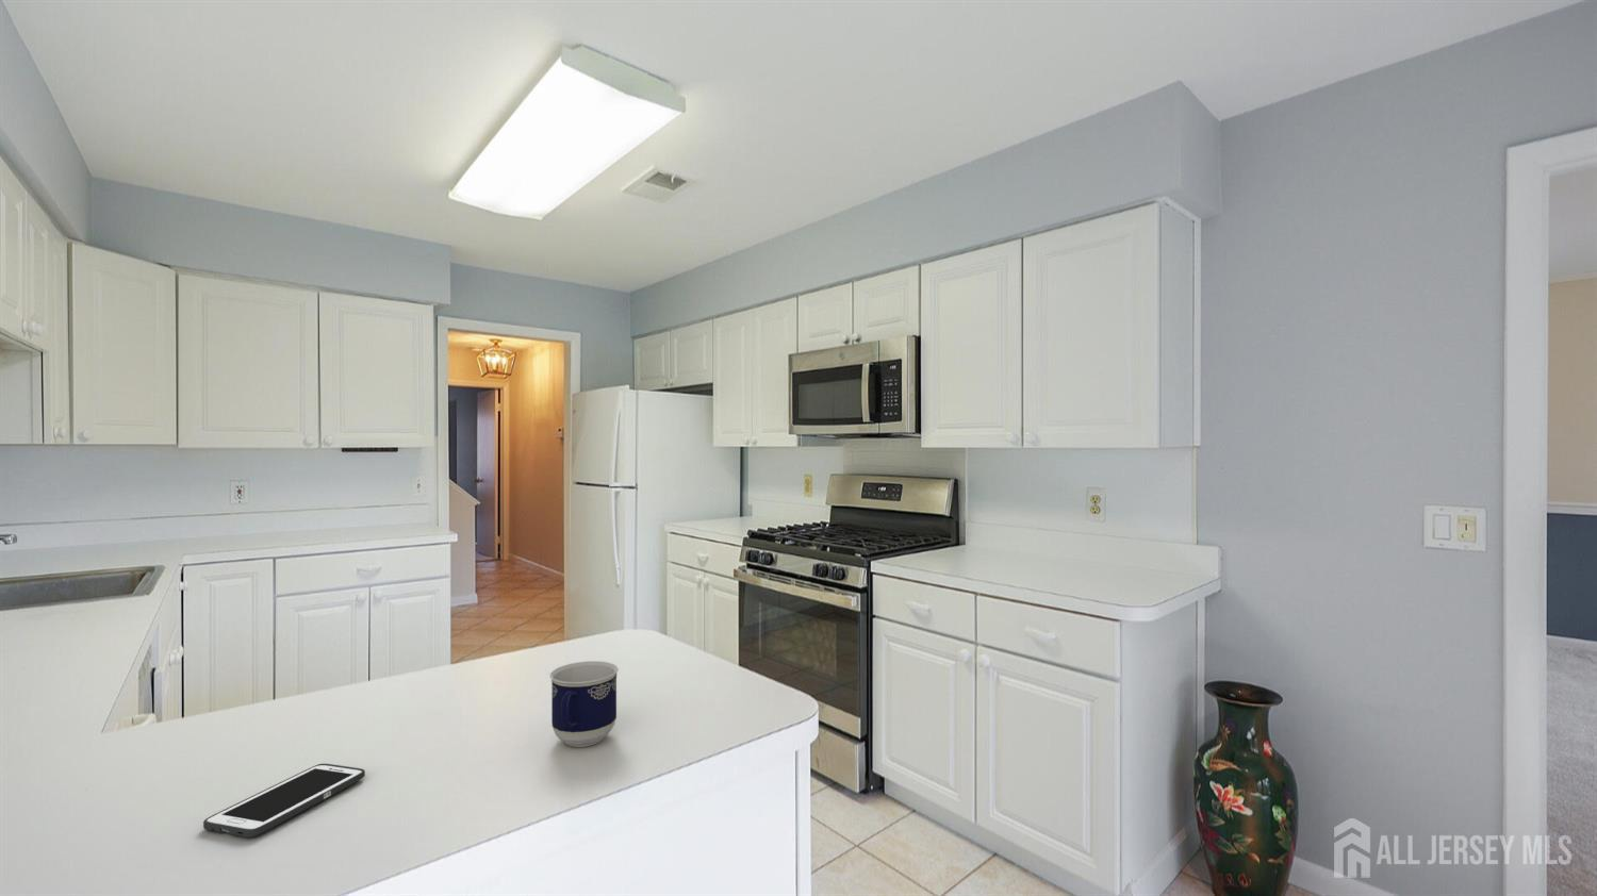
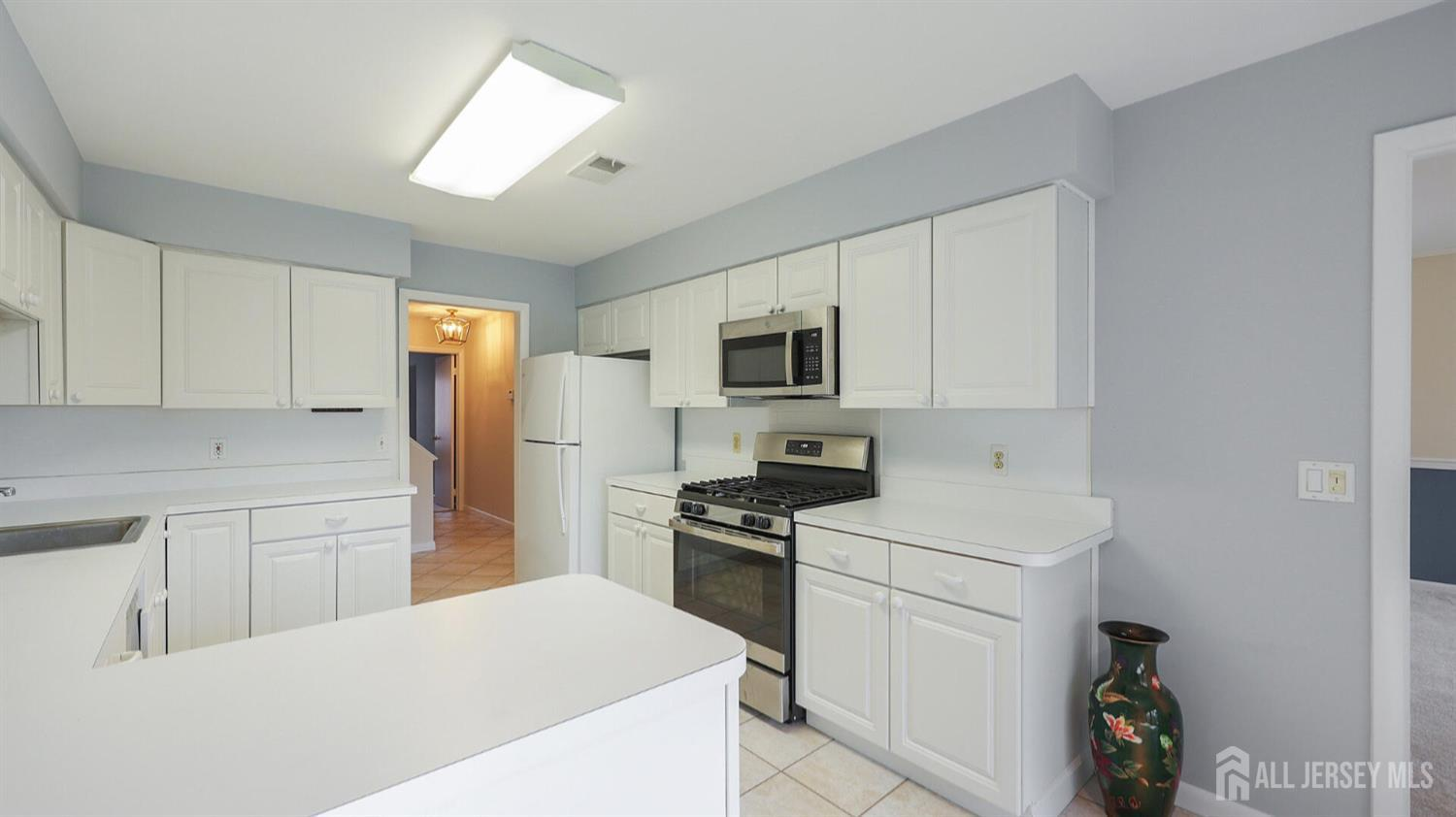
- cell phone [202,763,366,839]
- cup [548,660,620,748]
